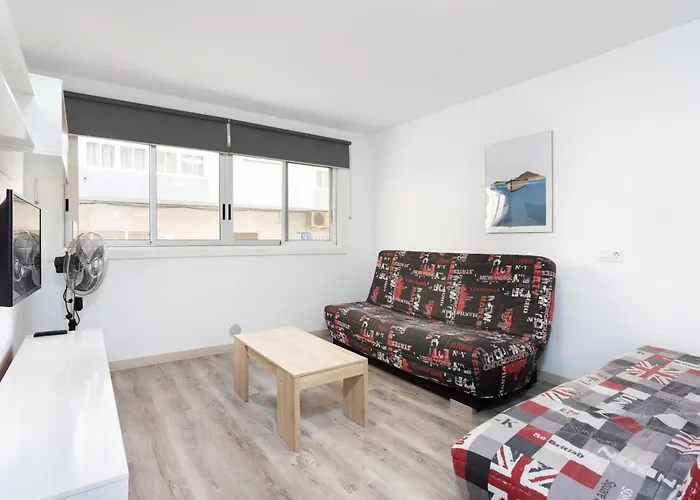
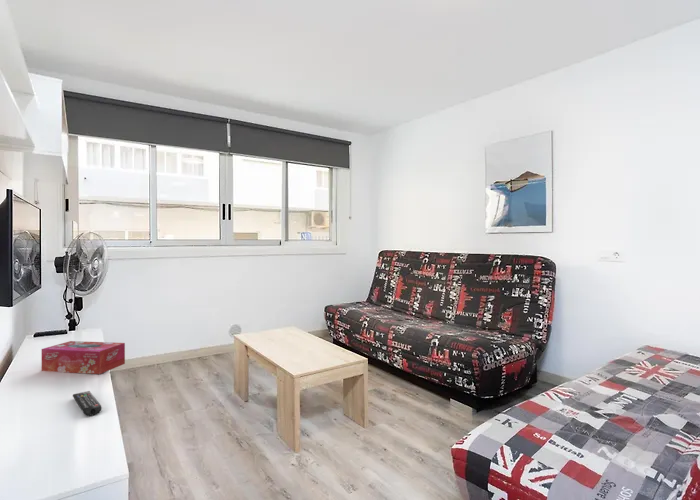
+ tissue box [41,340,126,375]
+ remote control [72,390,103,417]
